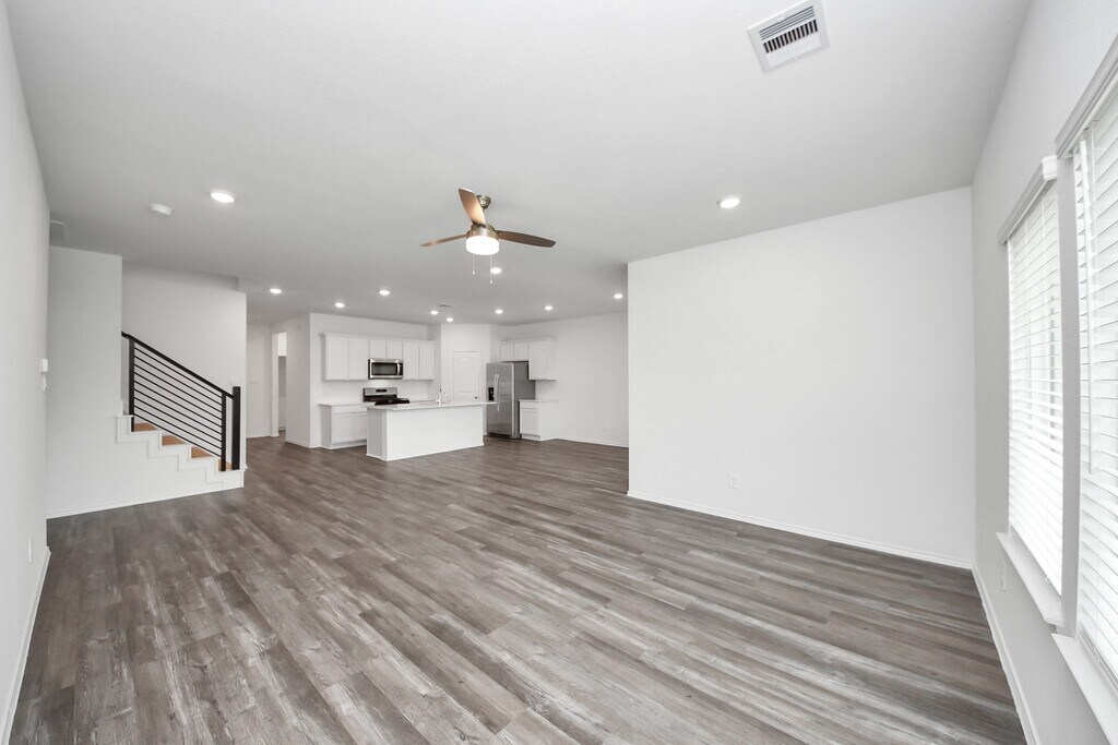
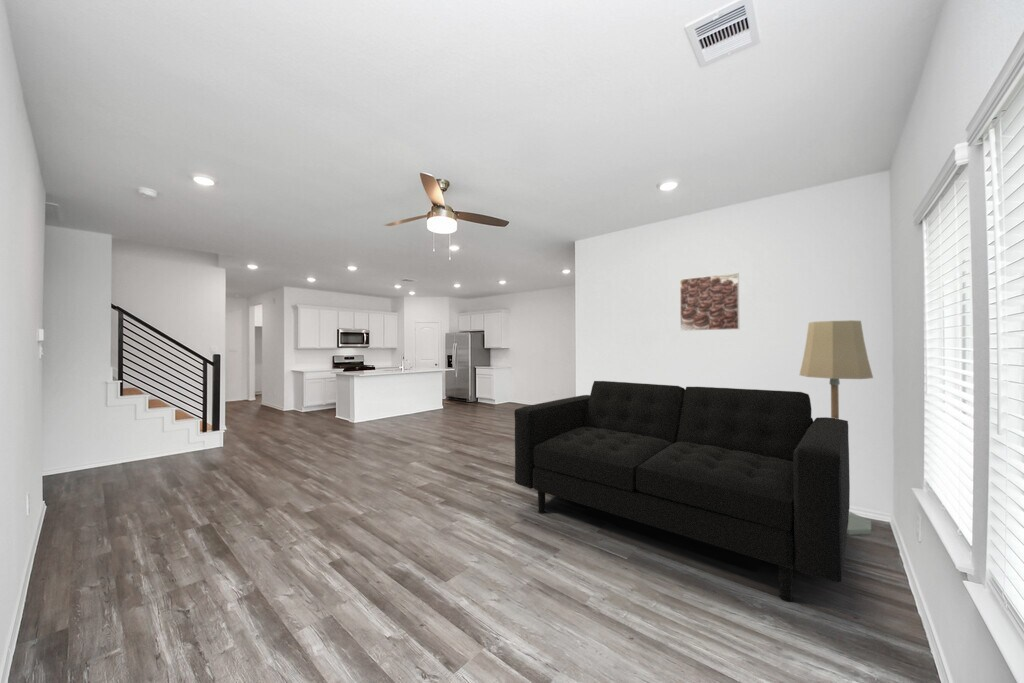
+ floor lamp [799,319,874,536]
+ sofa [513,380,851,603]
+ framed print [679,272,740,332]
